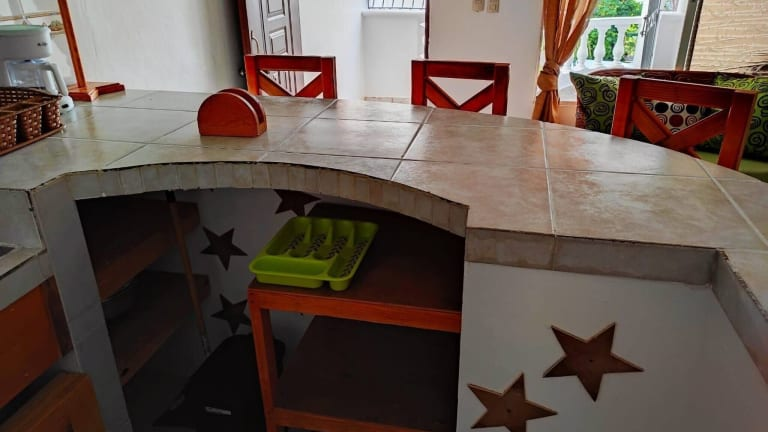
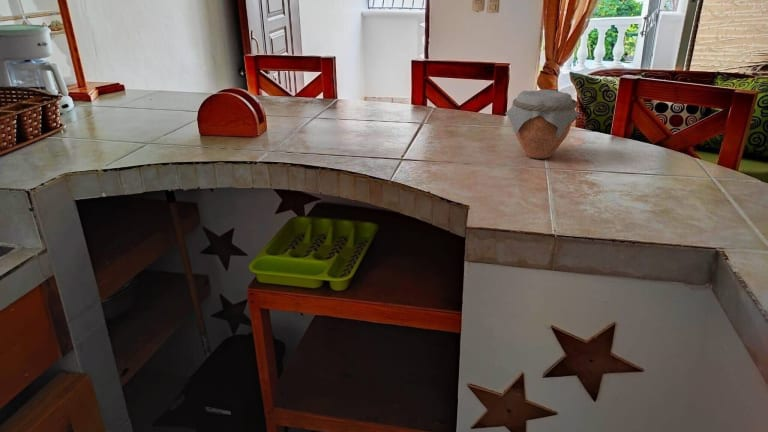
+ jar [504,89,579,160]
